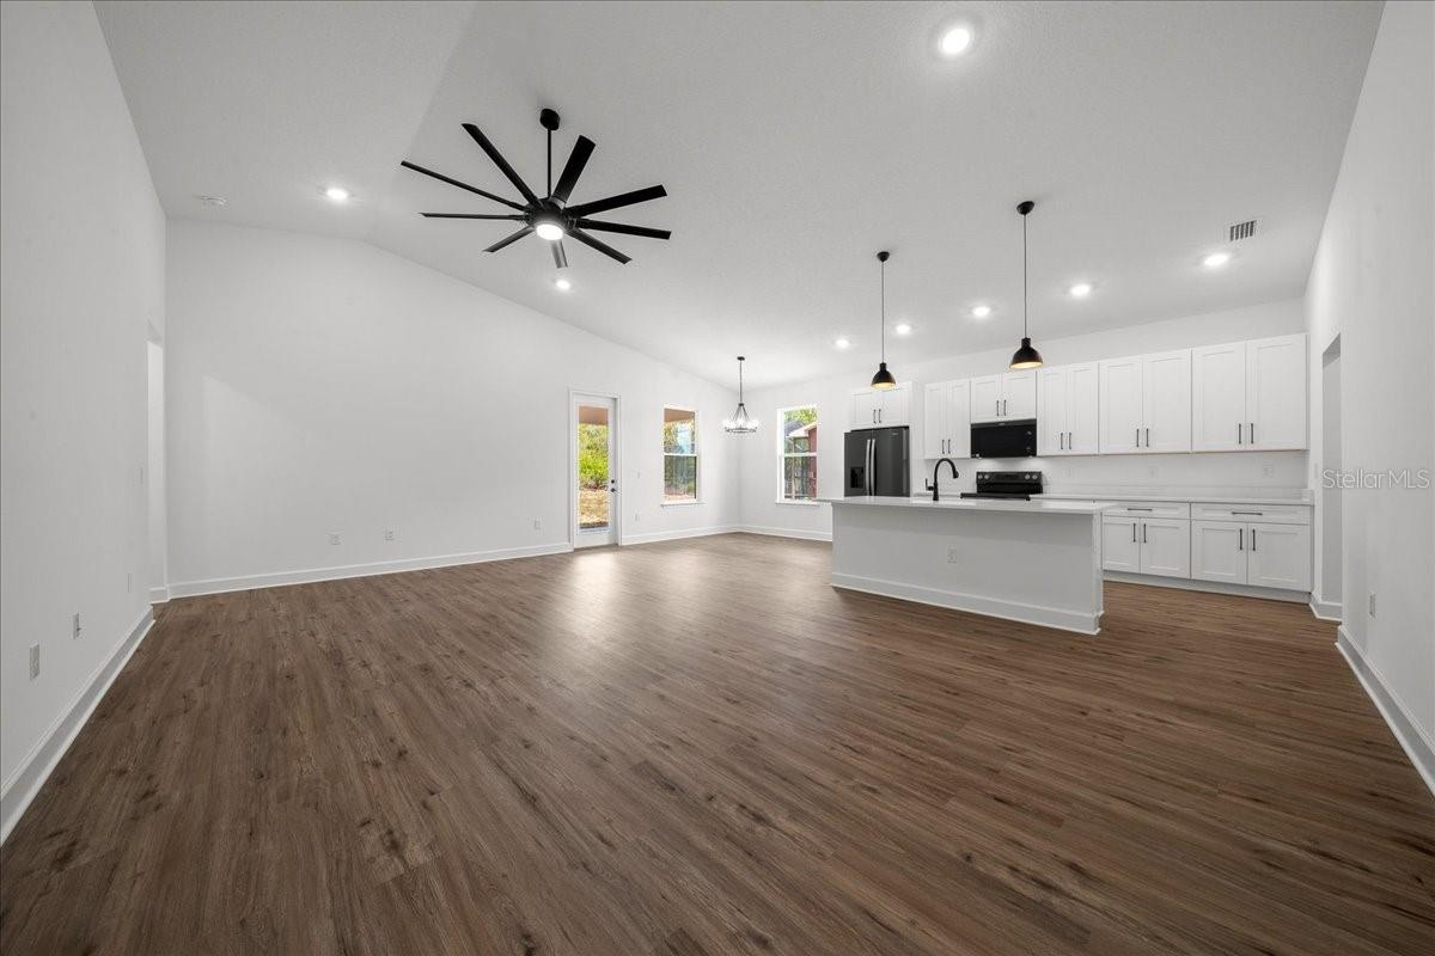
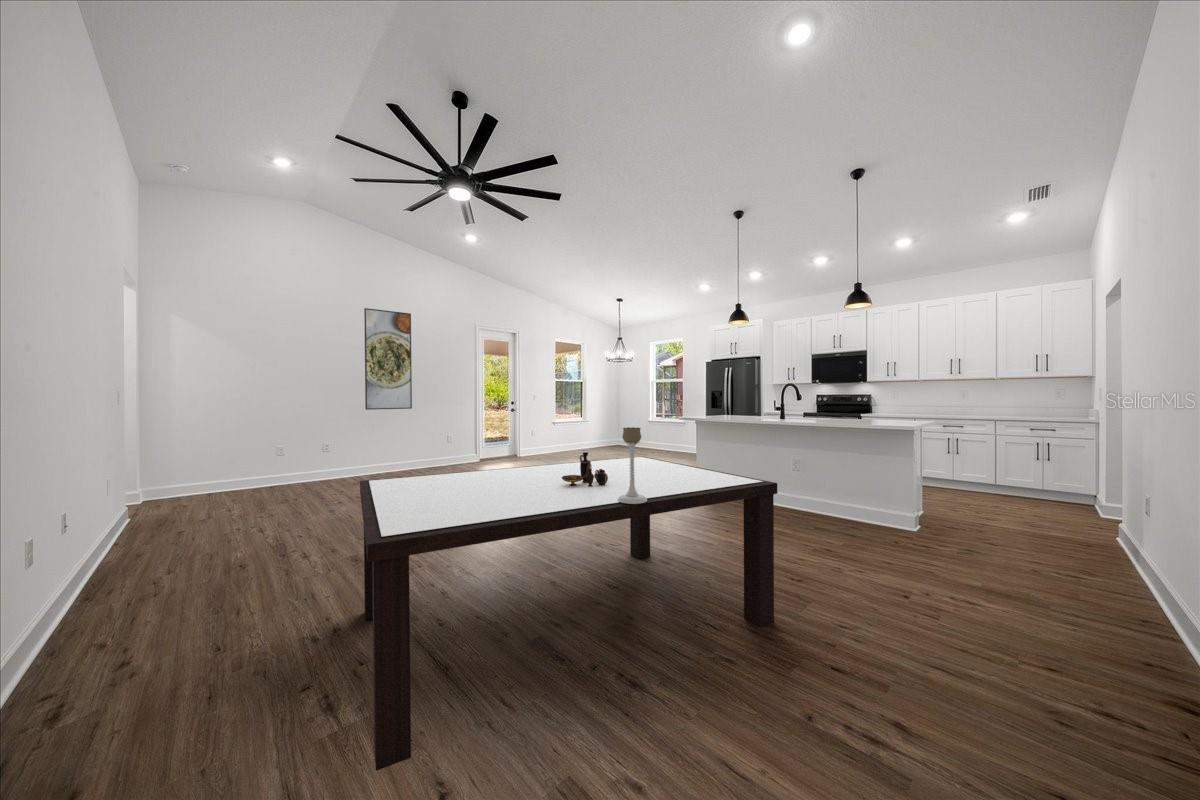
+ candle holder [617,426,647,504]
+ vase [562,451,608,487]
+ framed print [363,307,413,411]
+ dining table [359,455,778,772]
